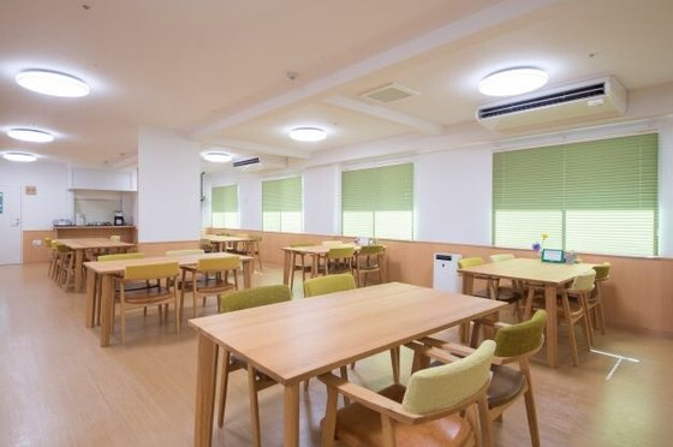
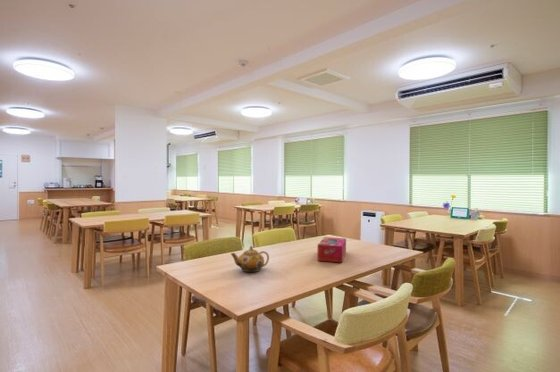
+ teapot [230,245,270,273]
+ tissue box [316,236,347,264]
